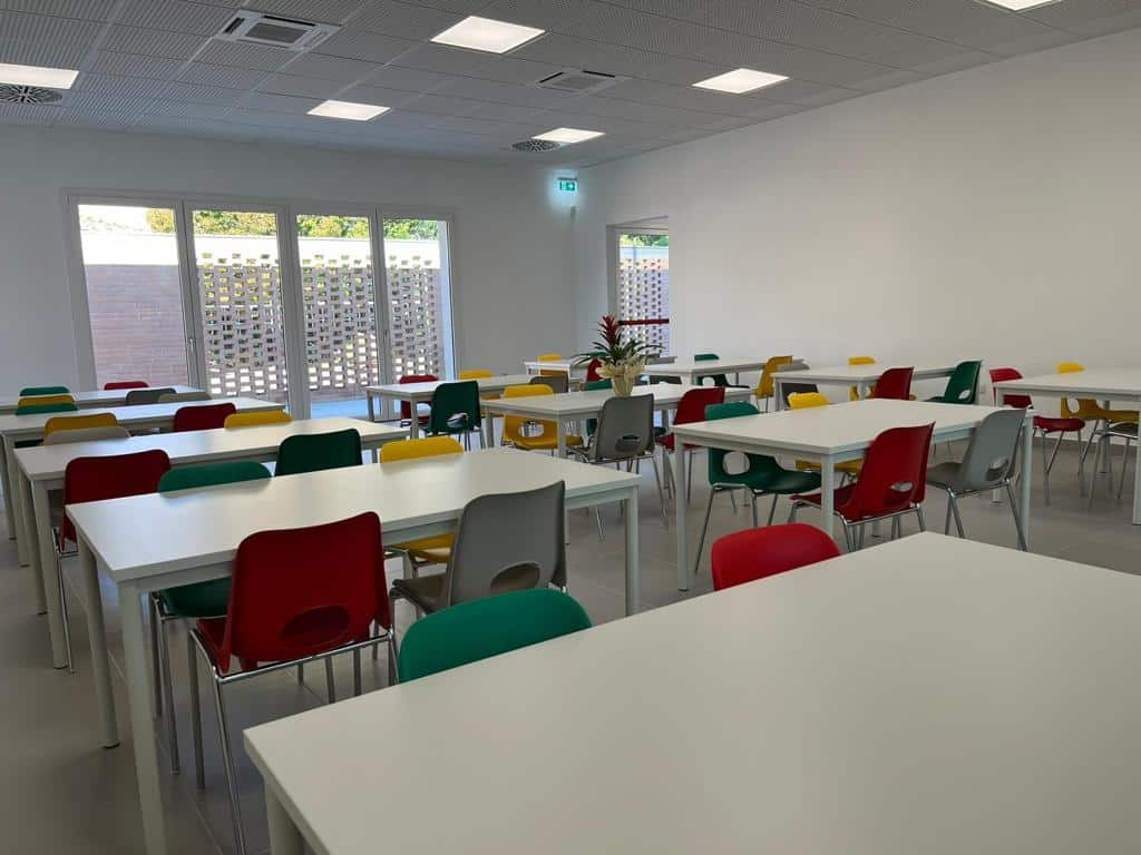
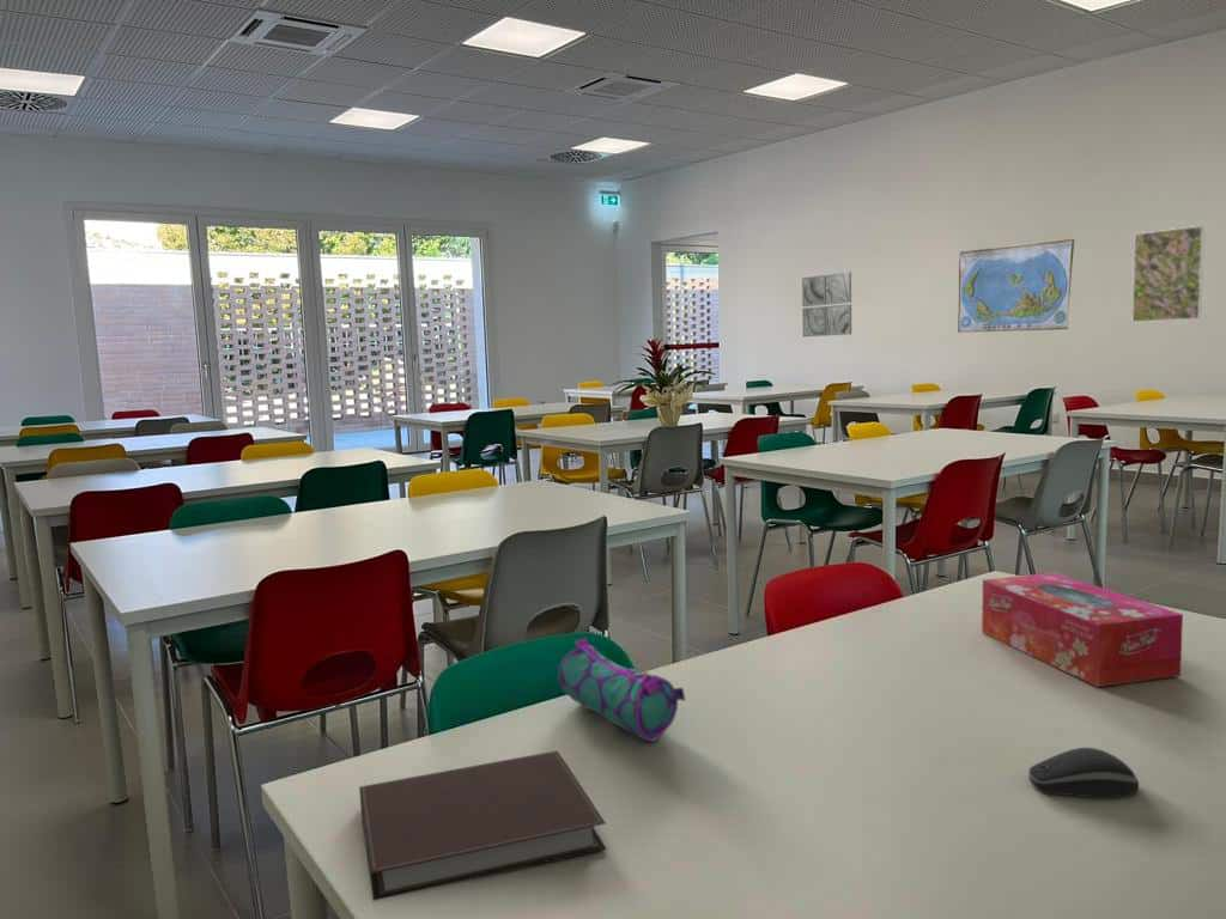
+ computer mouse [1027,747,1140,798]
+ tissue box [981,571,1184,688]
+ wall art [801,272,852,337]
+ pencil case [557,638,686,743]
+ world map [957,238,1075,334]
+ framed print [1131,225,1206,323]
+ notebook [358,749,608,902]
